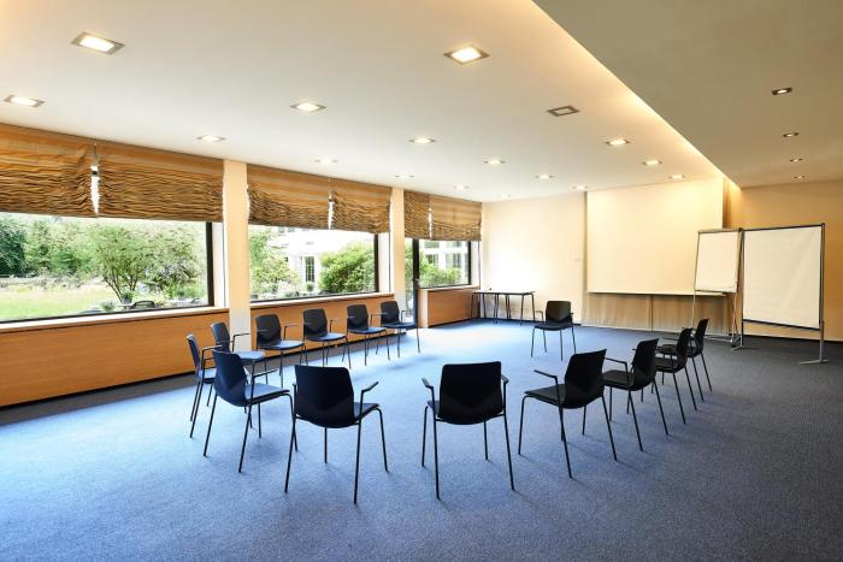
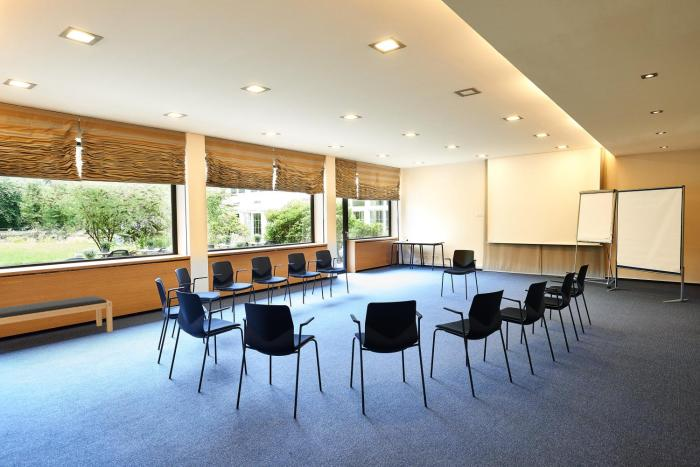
+ bench [0,295,114,333]
